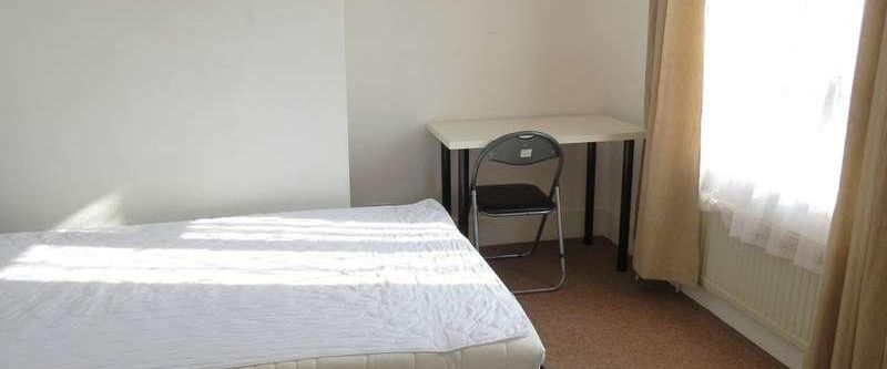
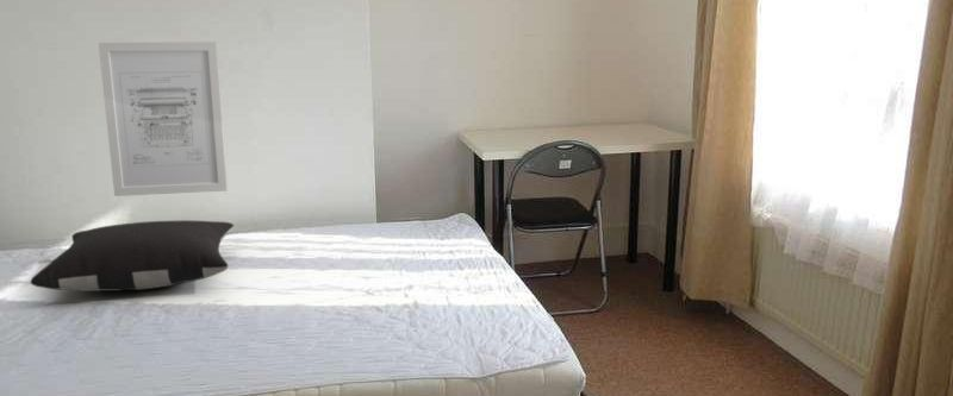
+ wall art [98,40,229,197]
+ pillow [30,219,235,293]
